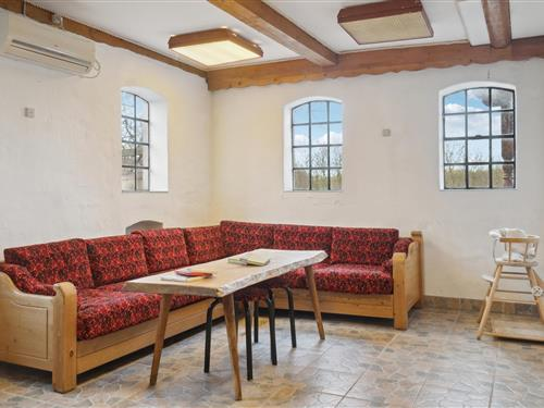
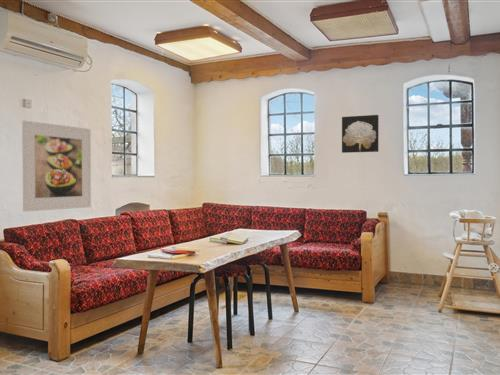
+ wall art [341,114,380,154]
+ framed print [21,120,92,213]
